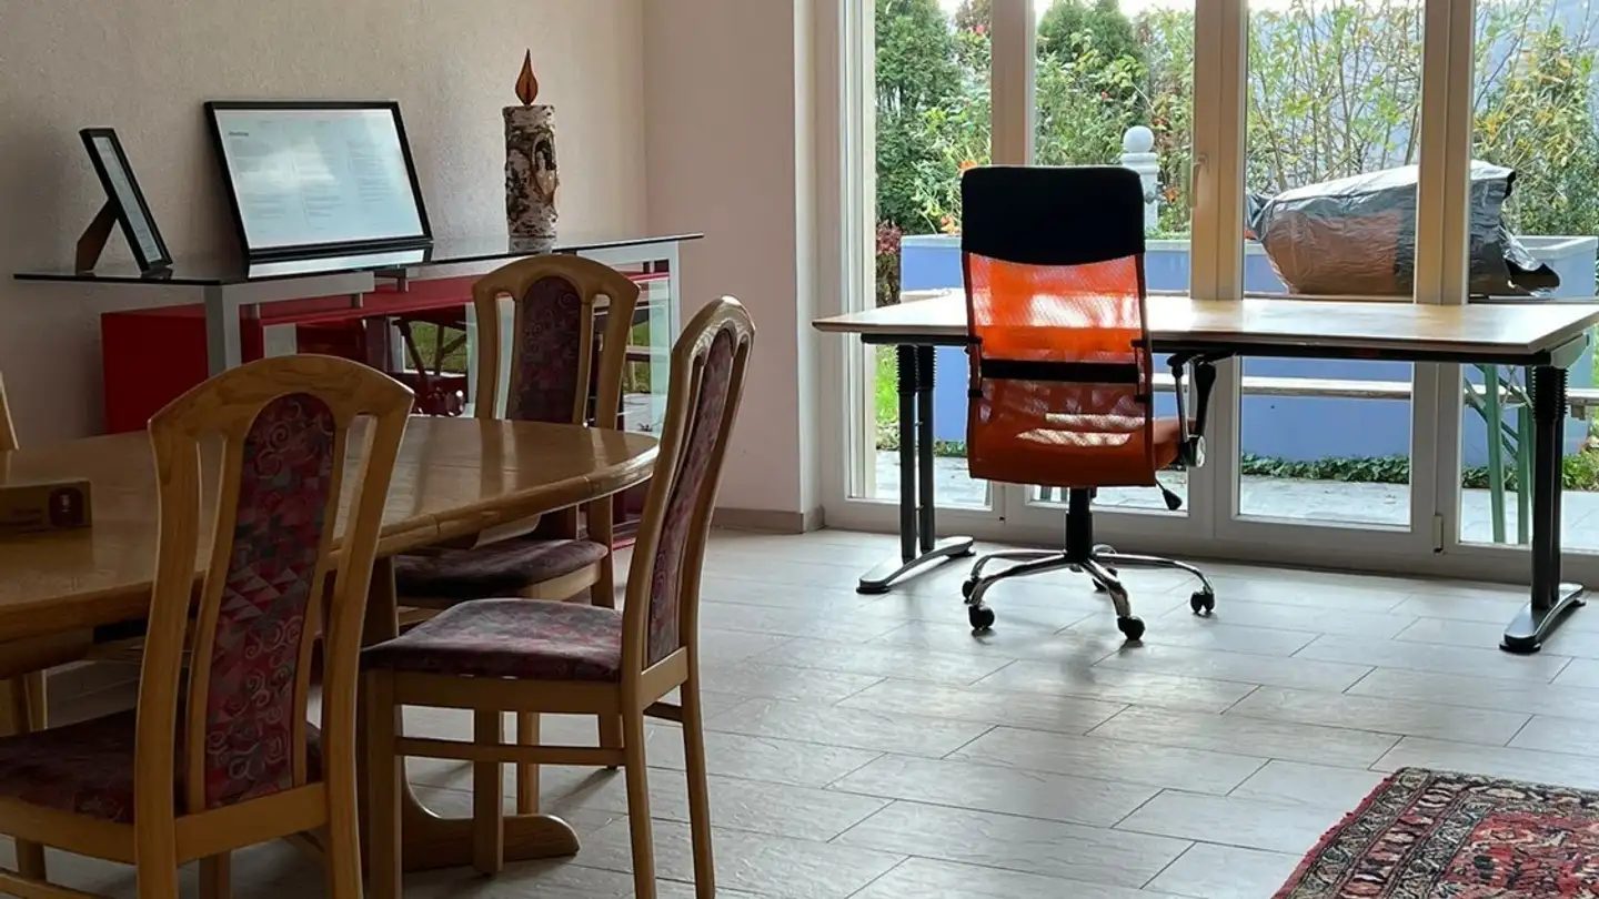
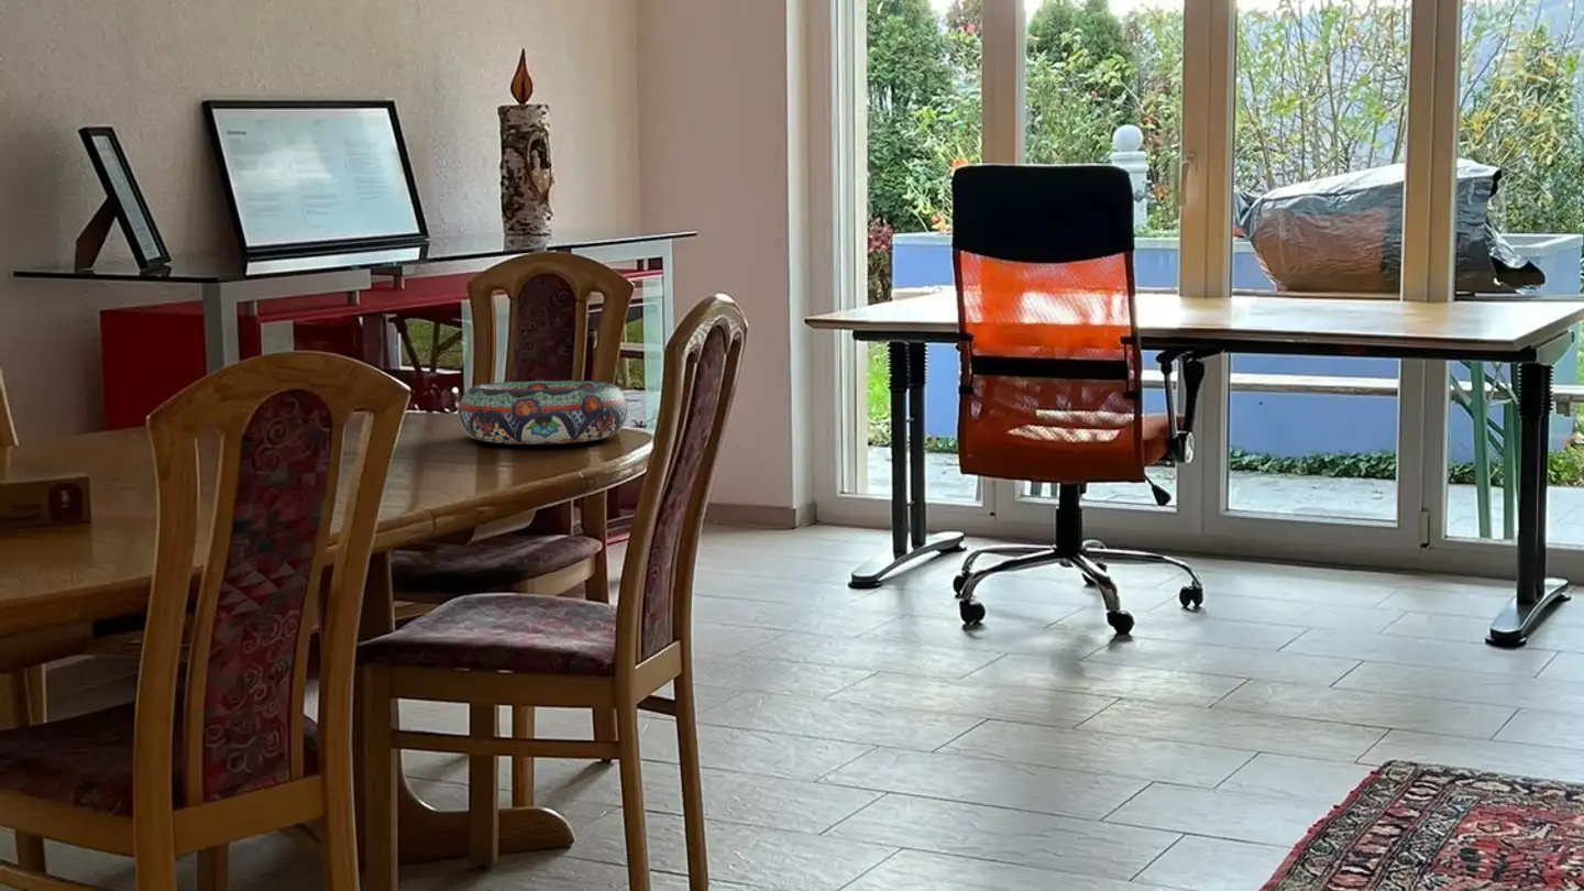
+ decorative bowl [457,380,628,446]
